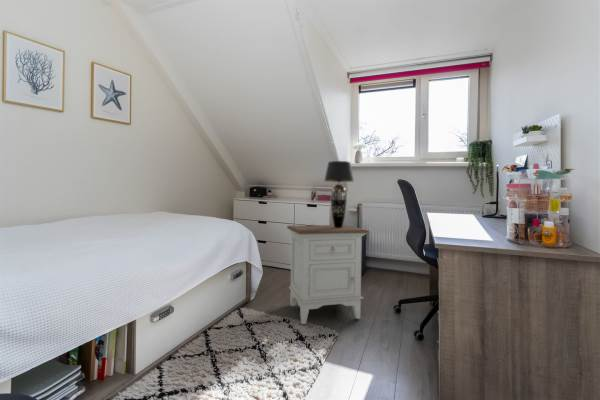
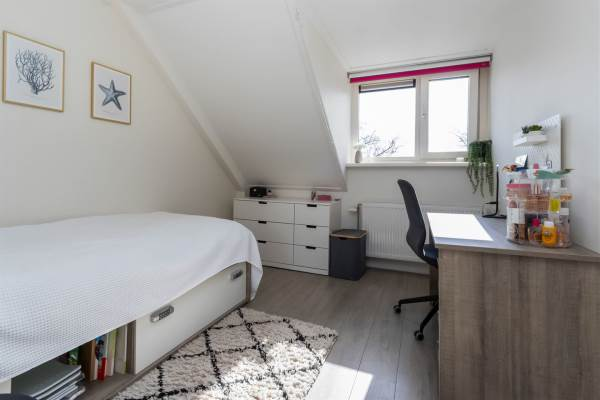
- table lamp [324,160,355,228]
- nightstand [286,224,370,325]
